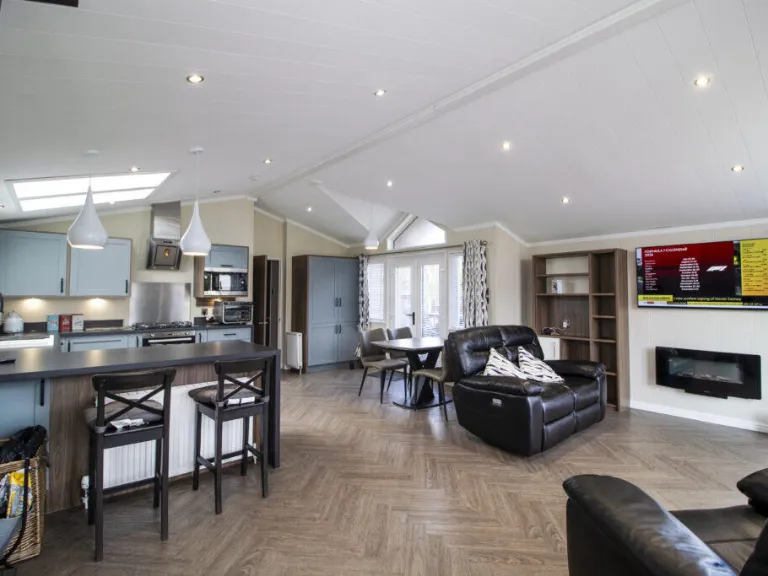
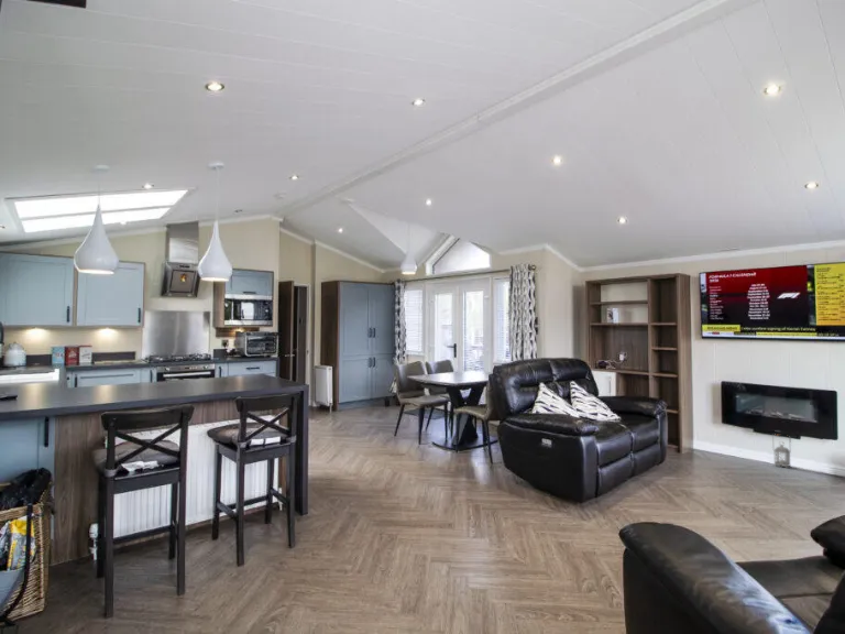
+ lantern [771,434,792,469]
